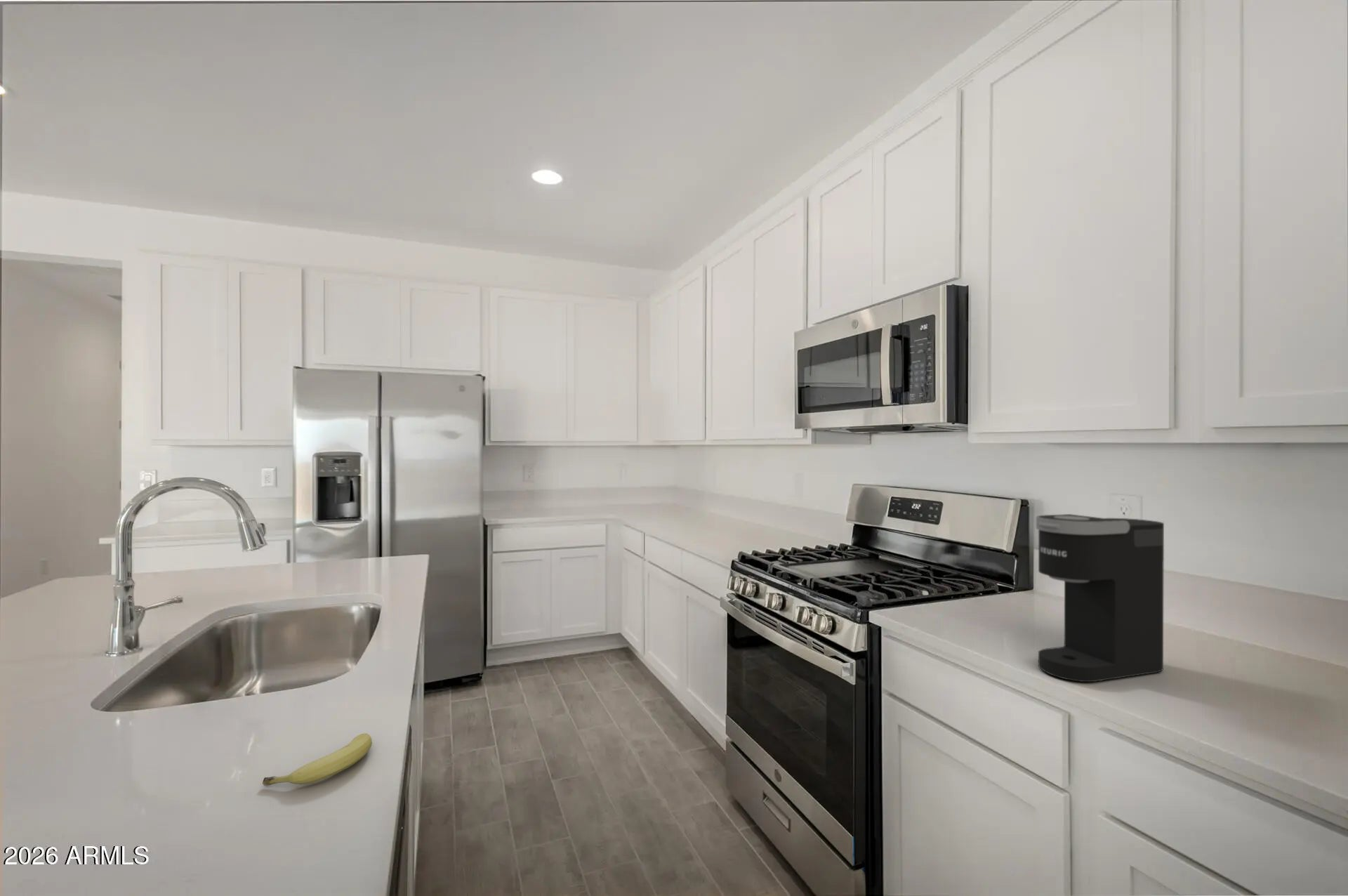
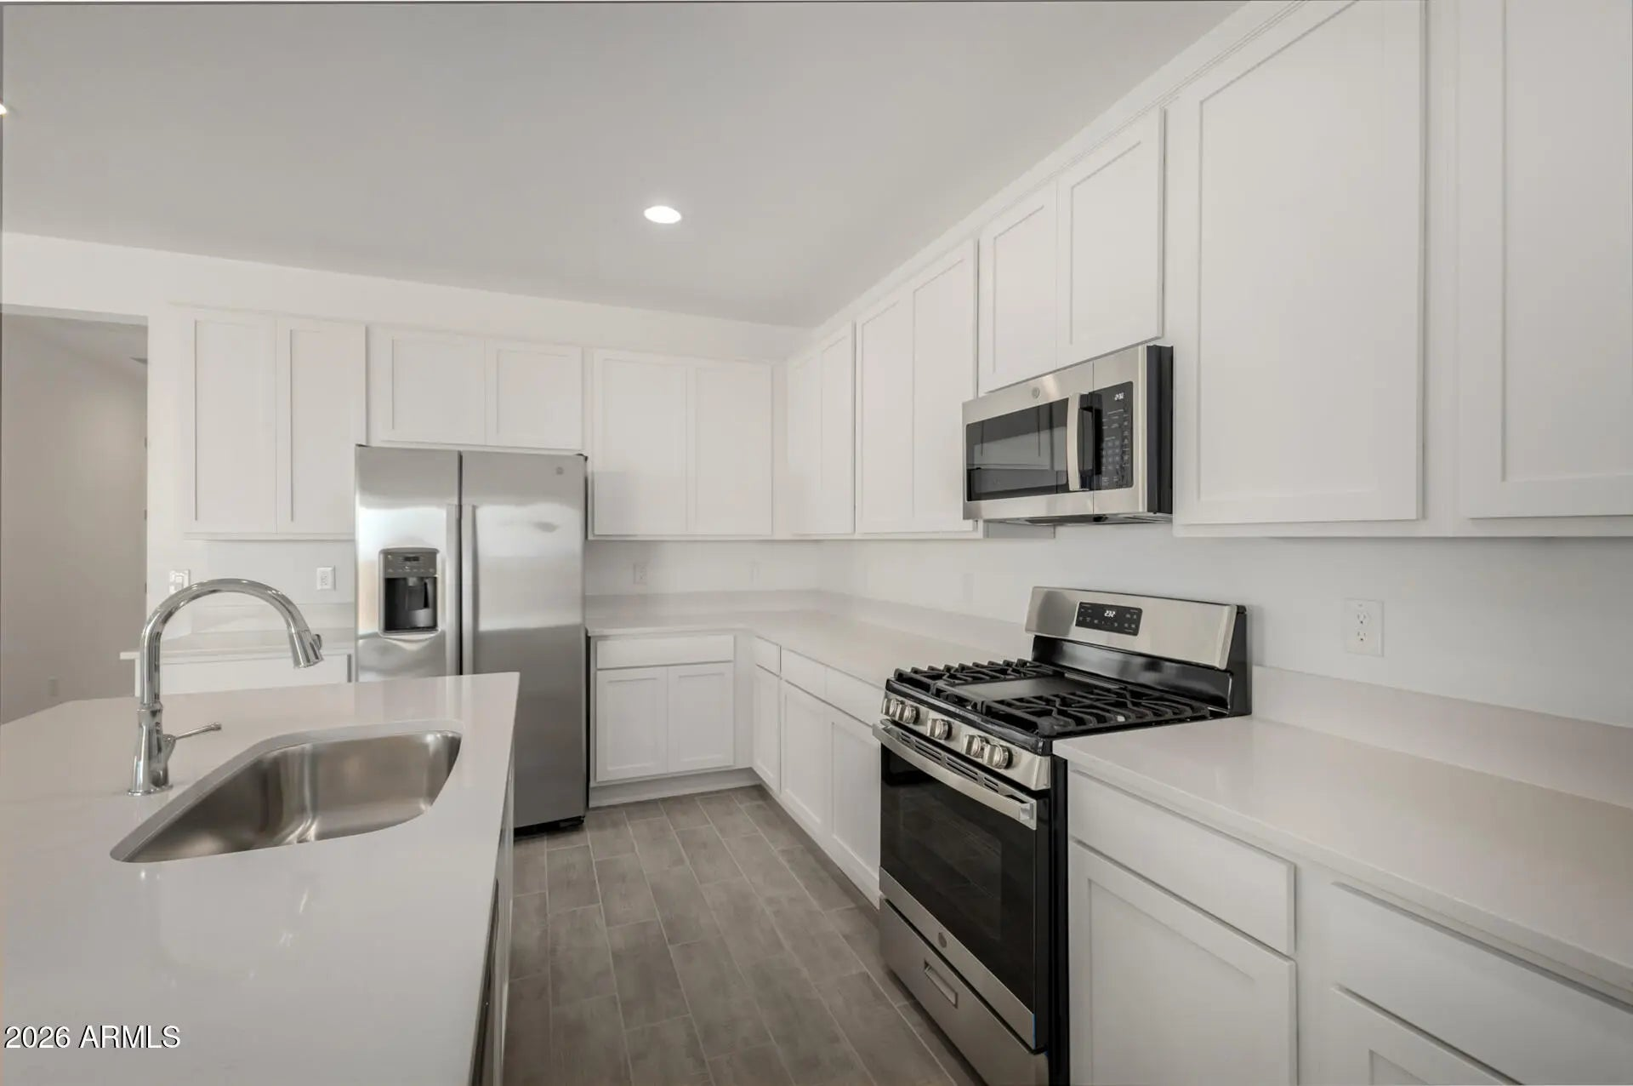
- fruit [262,732,373,787]
- coffee maker [1036,513,1165,683]
